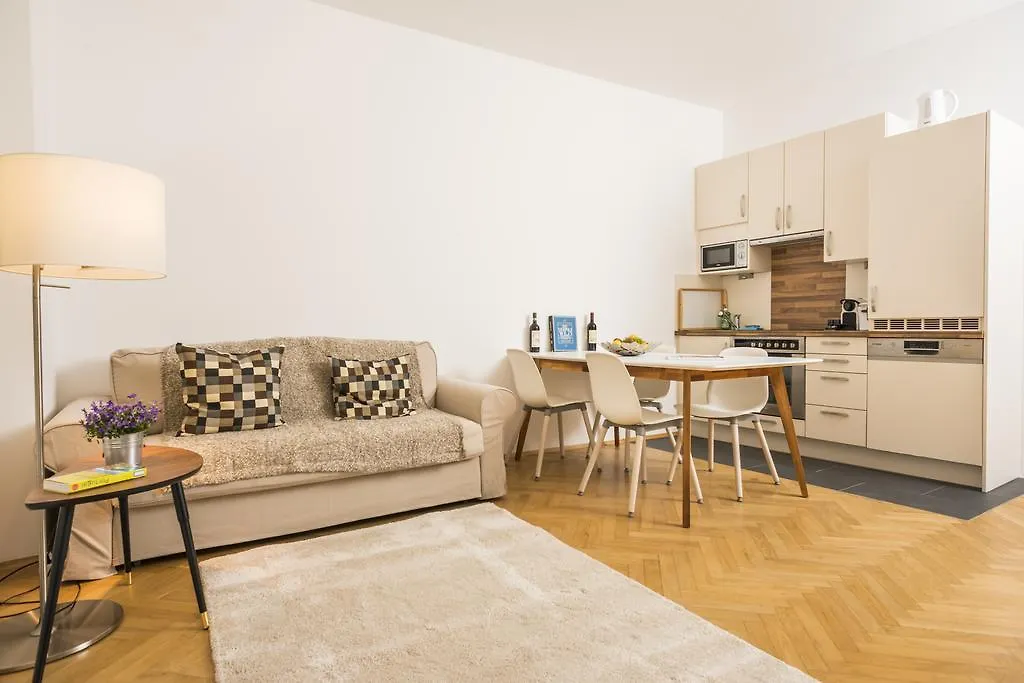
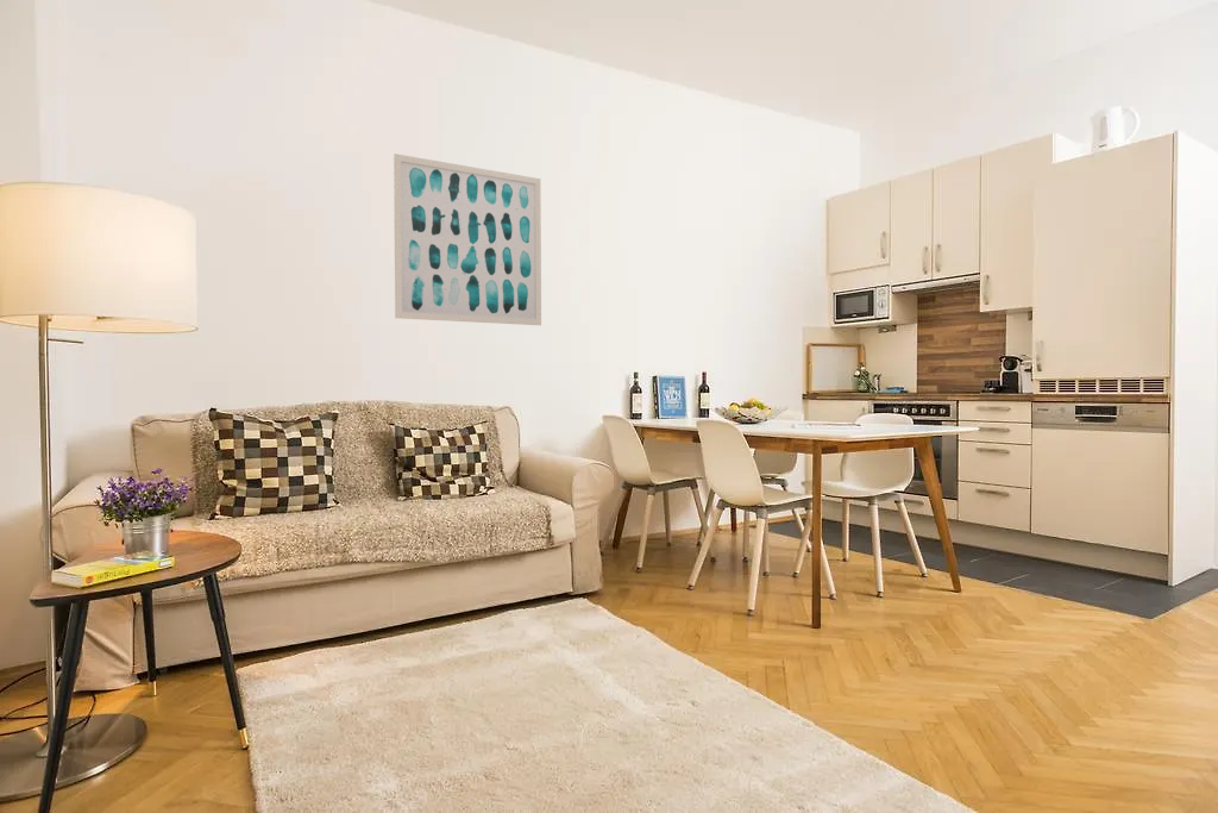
+ wall art [393,152,542,326]
